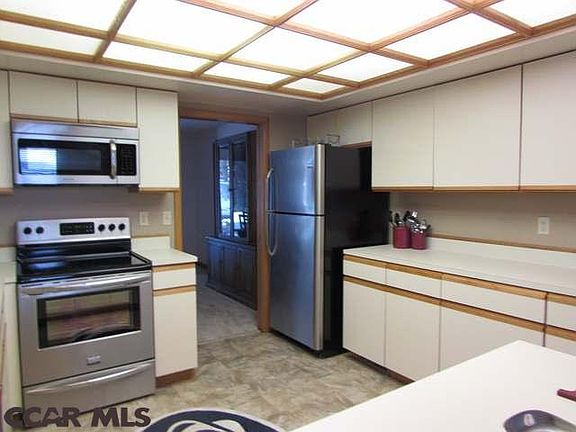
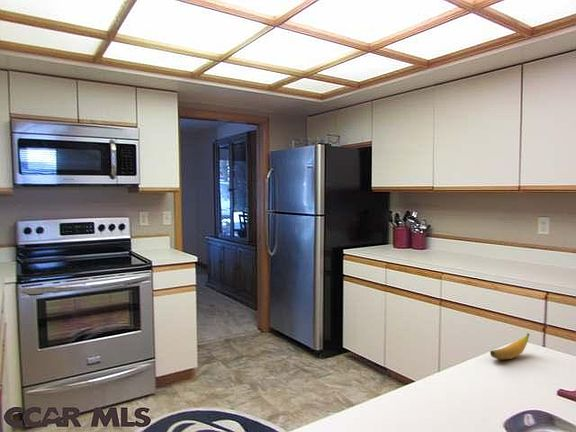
+ banana [489,333,531,361]
